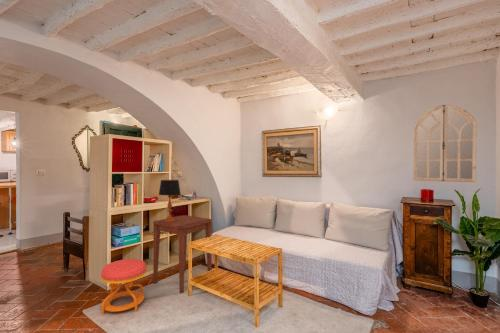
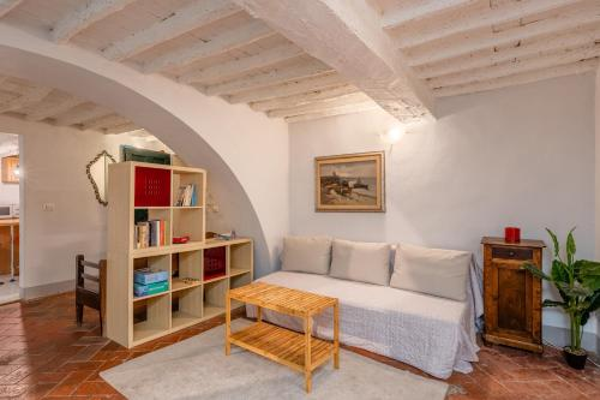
- side table [152,214,213,295]
- stool [100,258,147,316]
- table lamp [158,179,181,223]
- home mirror [413,104,478,183]
